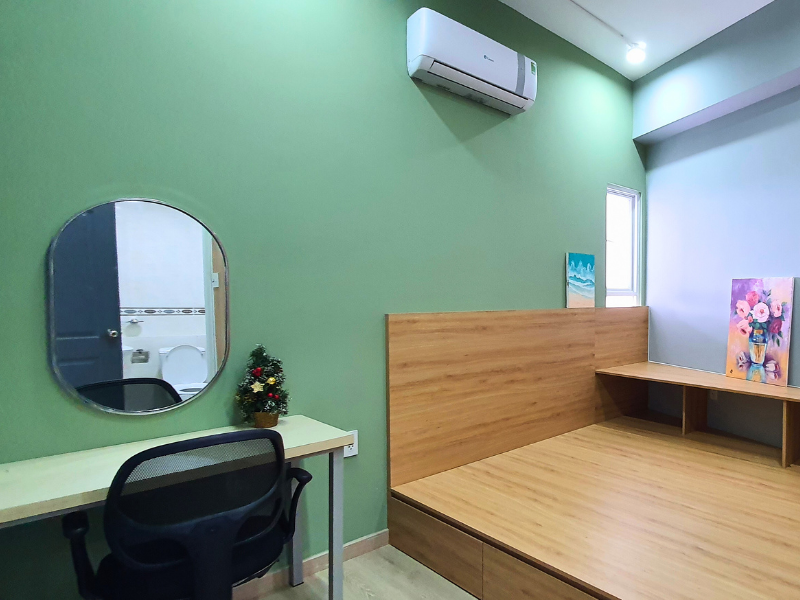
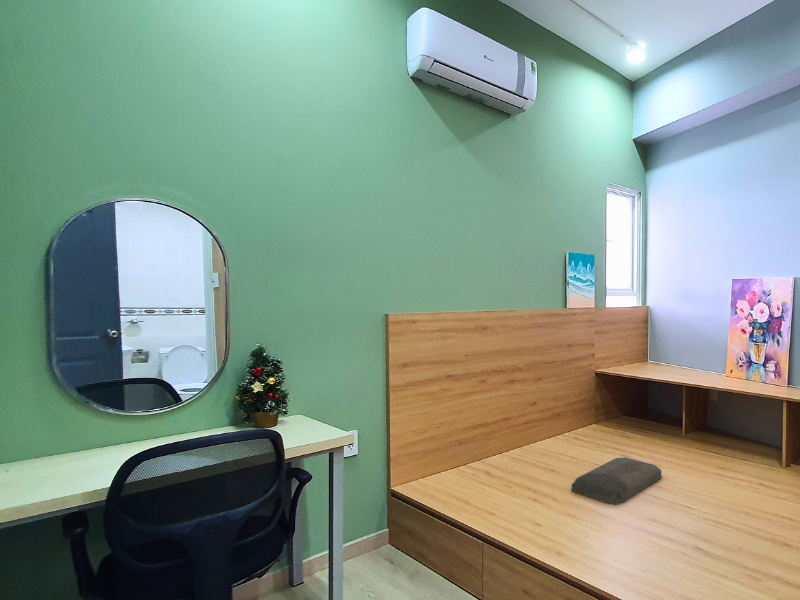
+ cushion [571,456,662,506]
